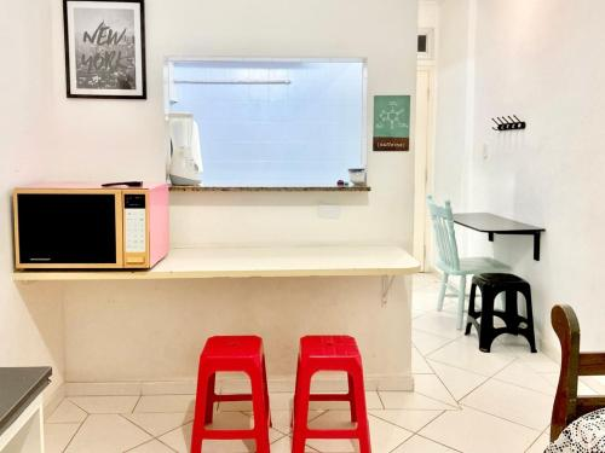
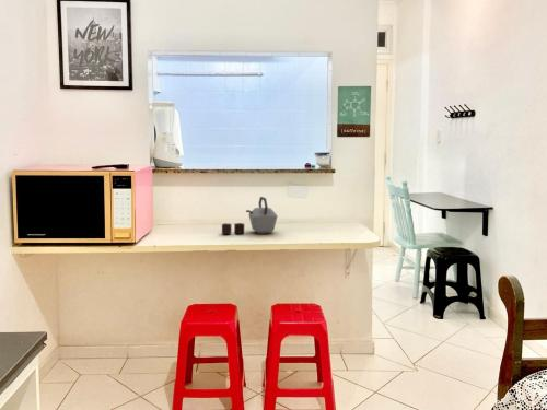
+ kettle [221,196,279,235]
